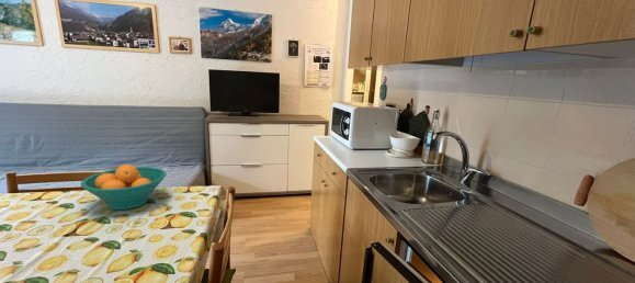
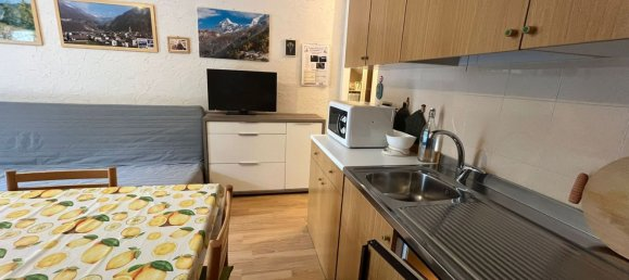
- fruit bowl [79,163,168,211]
